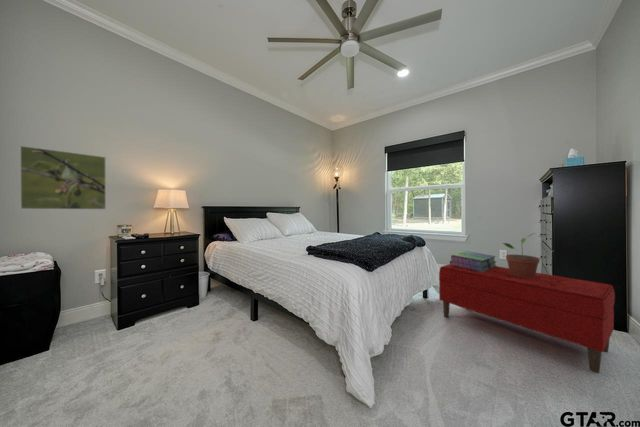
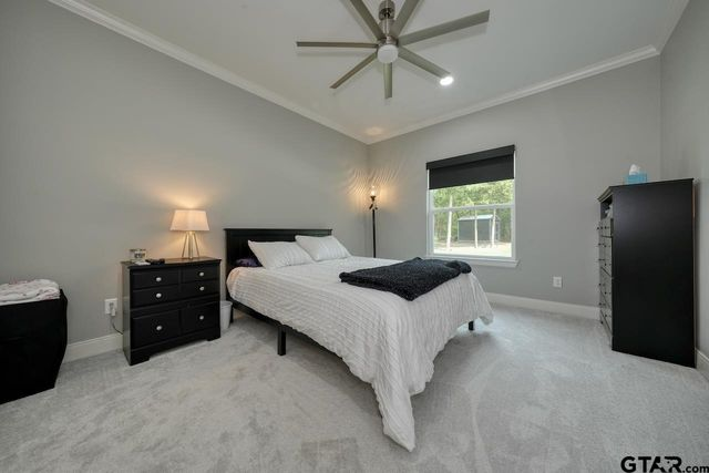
- bench [438,263,616,374]
- potted plant [502,232,541,278]
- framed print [19,145,107,210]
- stack of books [449,250,498,272]
